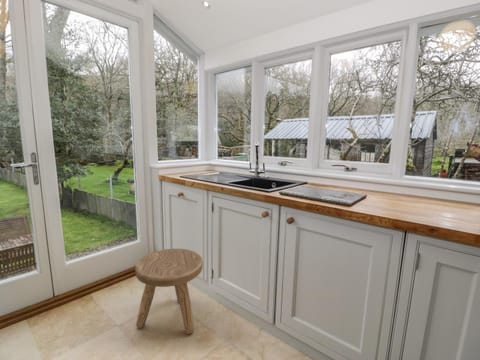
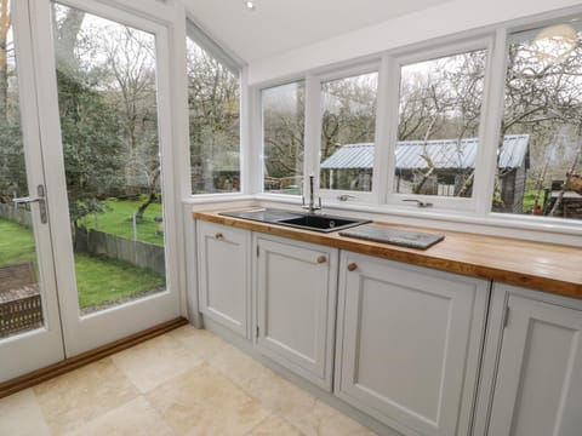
- stool [134,248,204,335]
